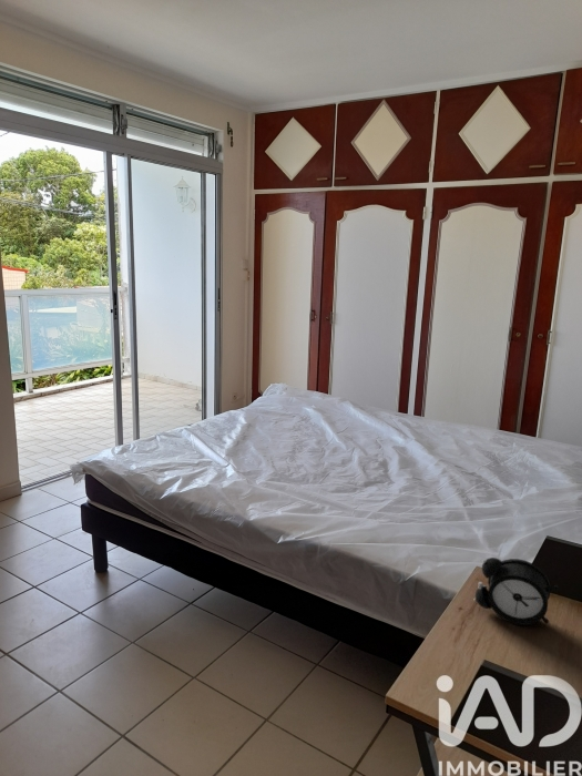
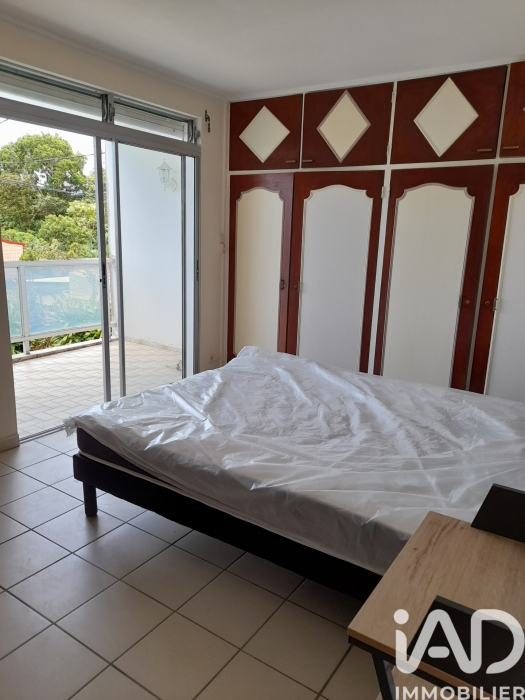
- alarm clock [472,557,560,626]
